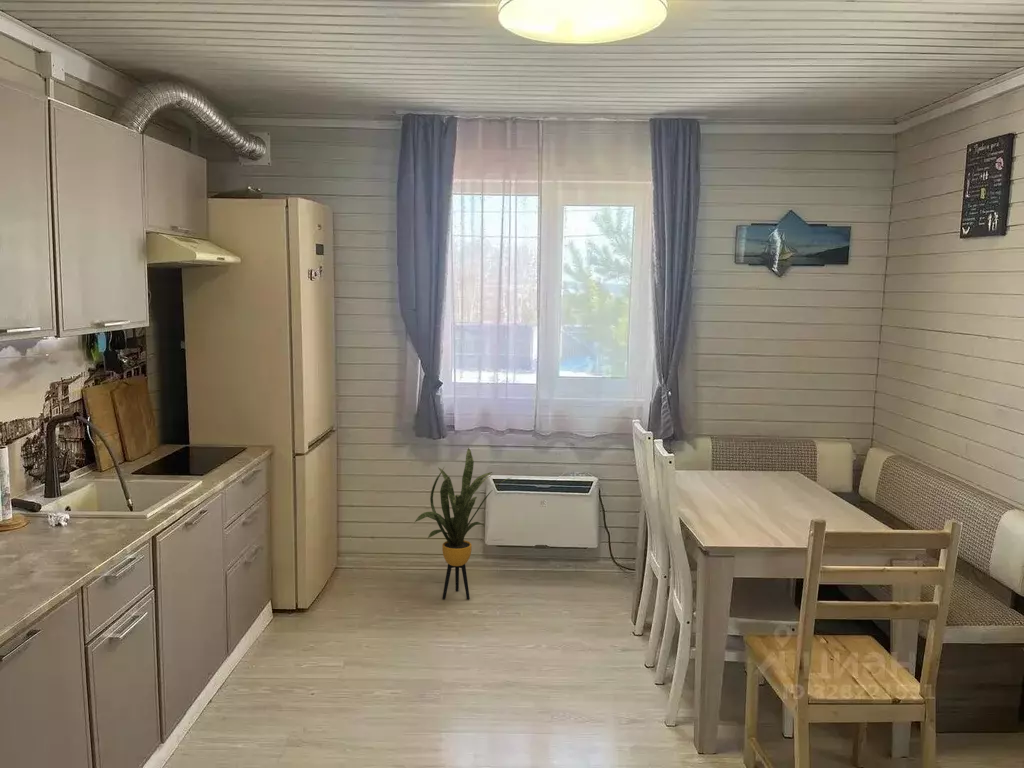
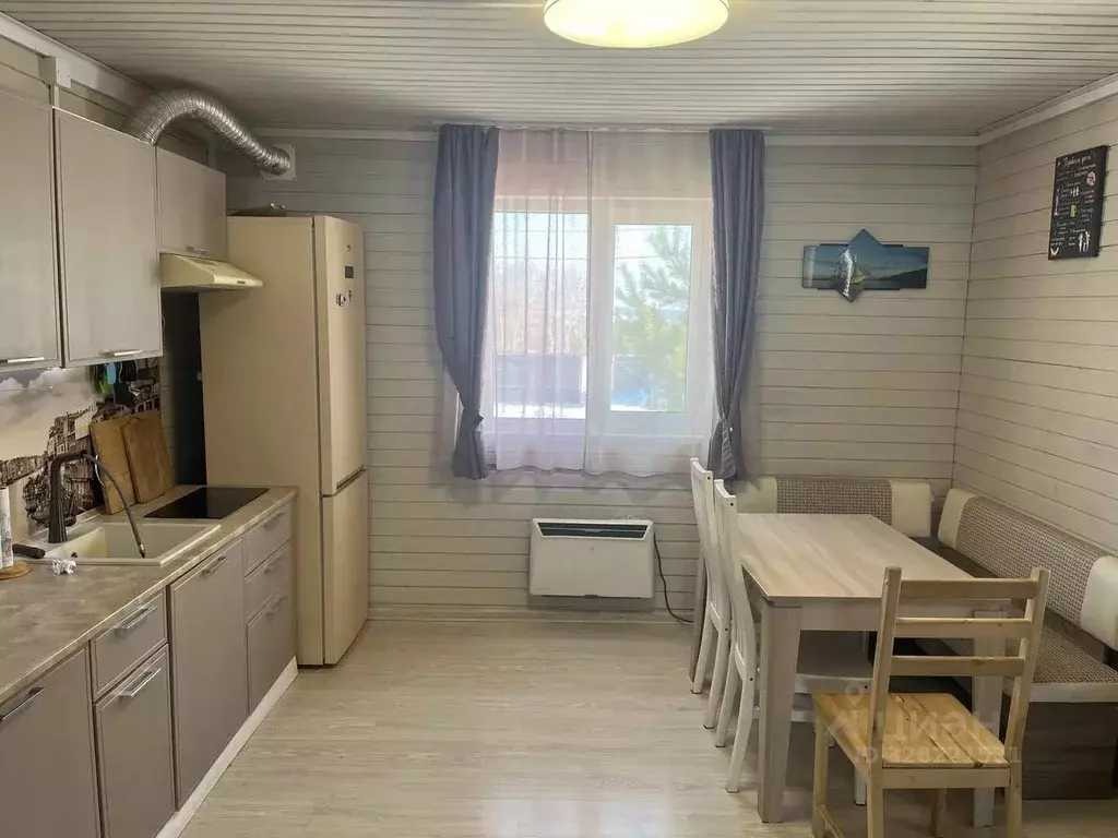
- house plant [413,447,511,600]
